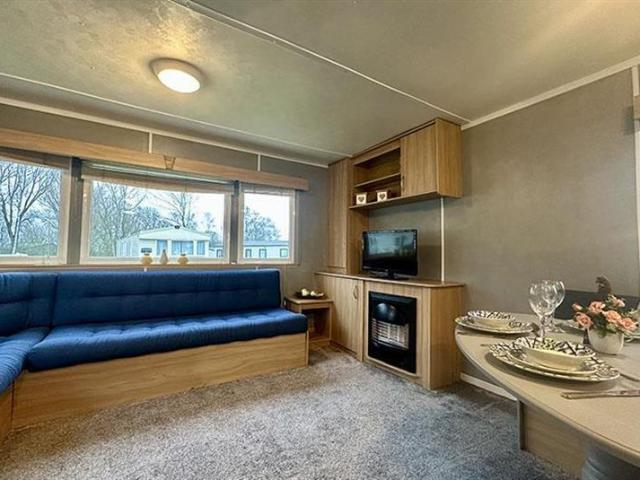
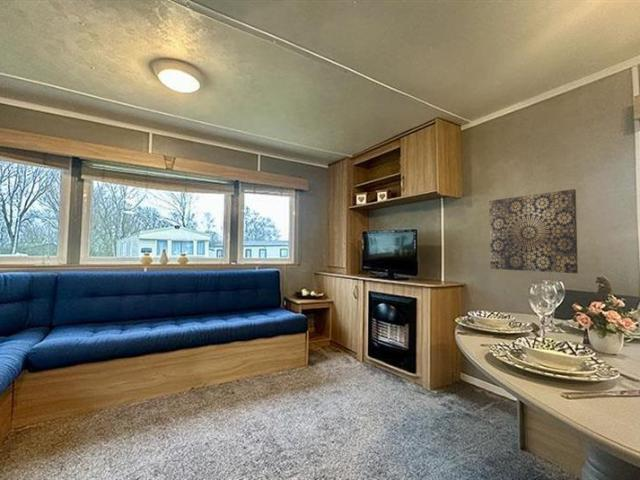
+ wall art [488,188,579,274]
